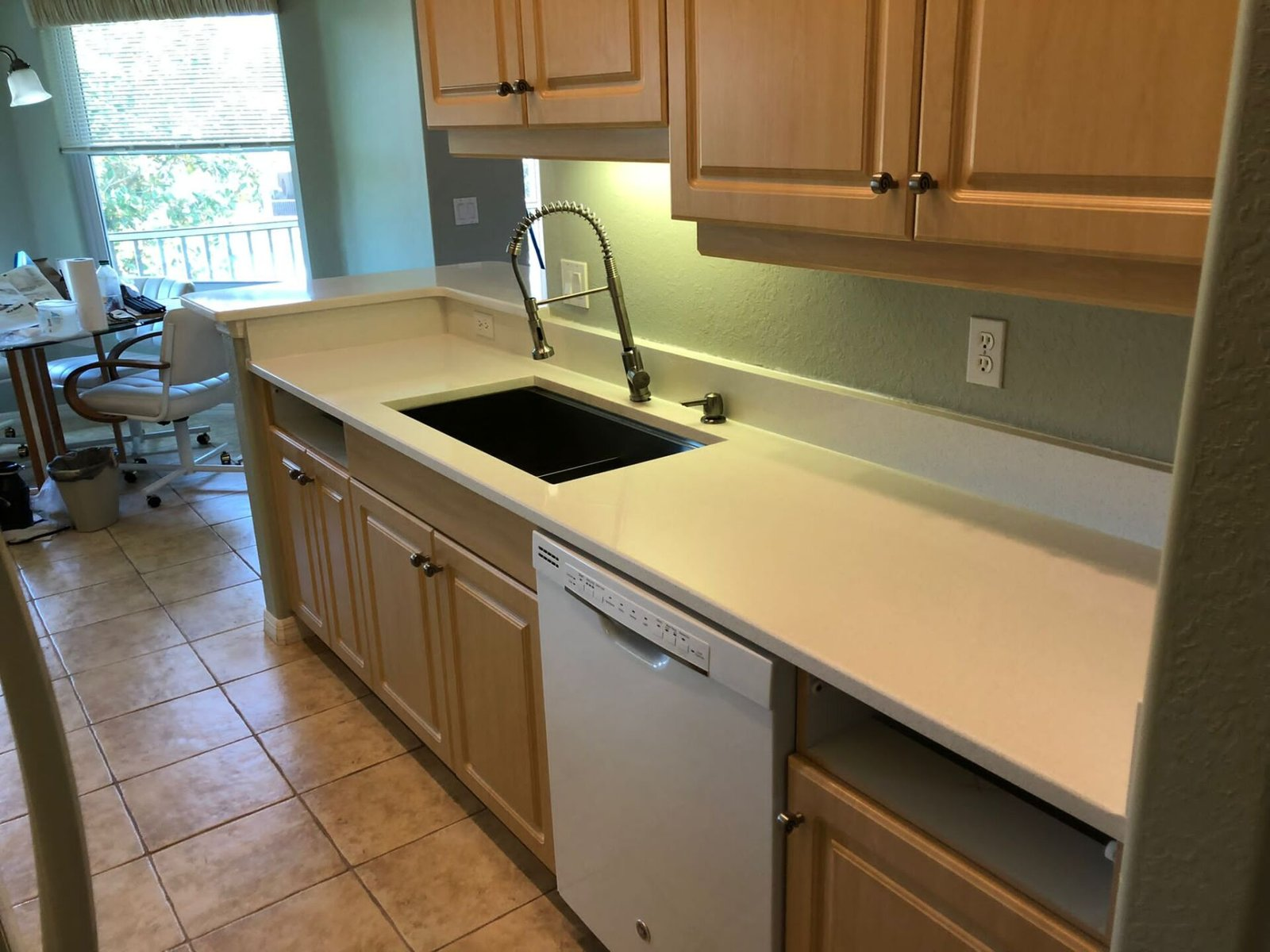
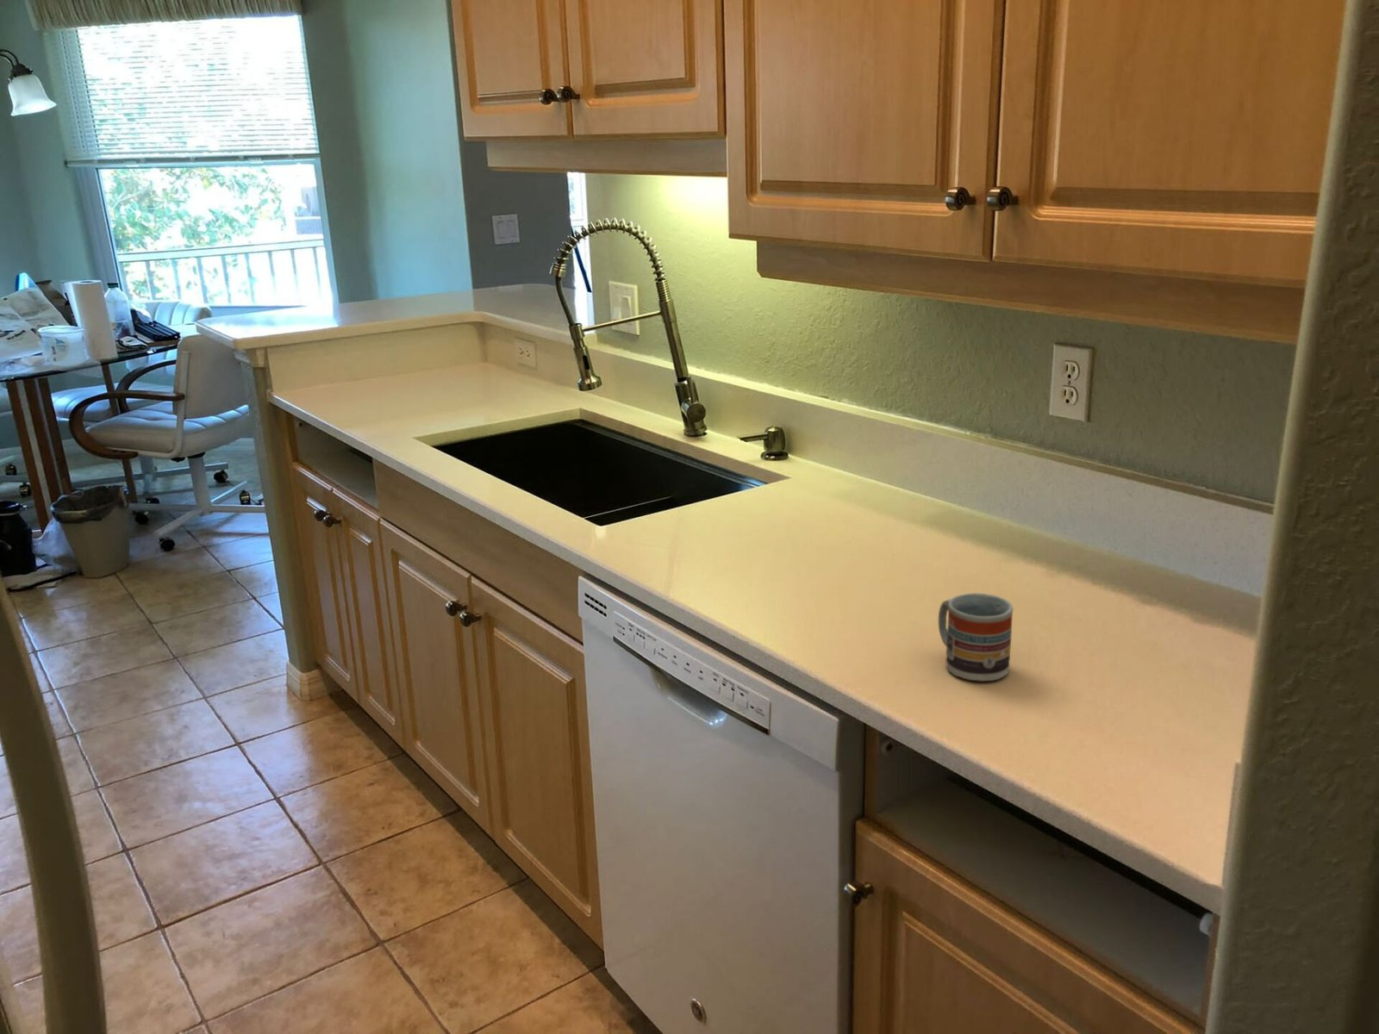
+ cup [938,592,1014,682]
